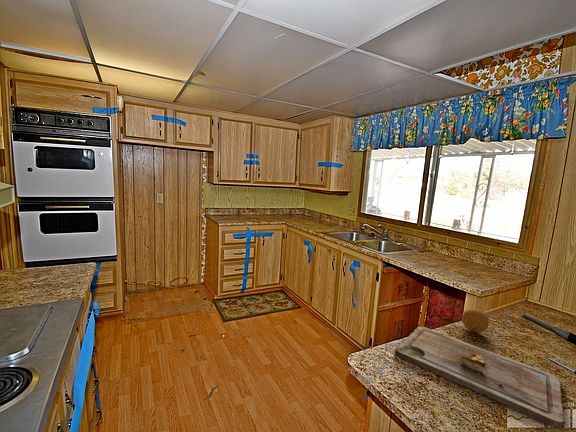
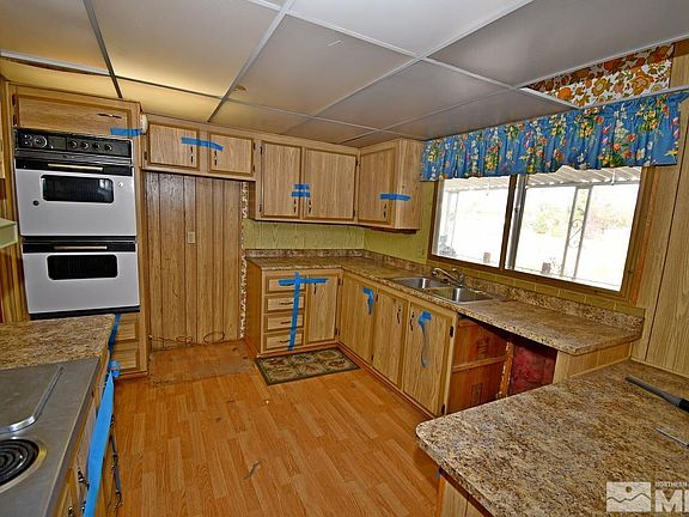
- fruit [461,308,490,333]
- cutting board [394,326,565,430]
